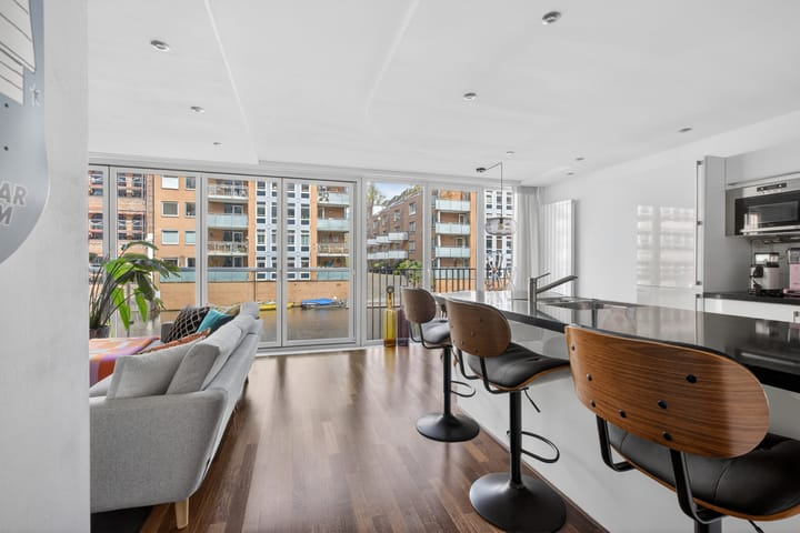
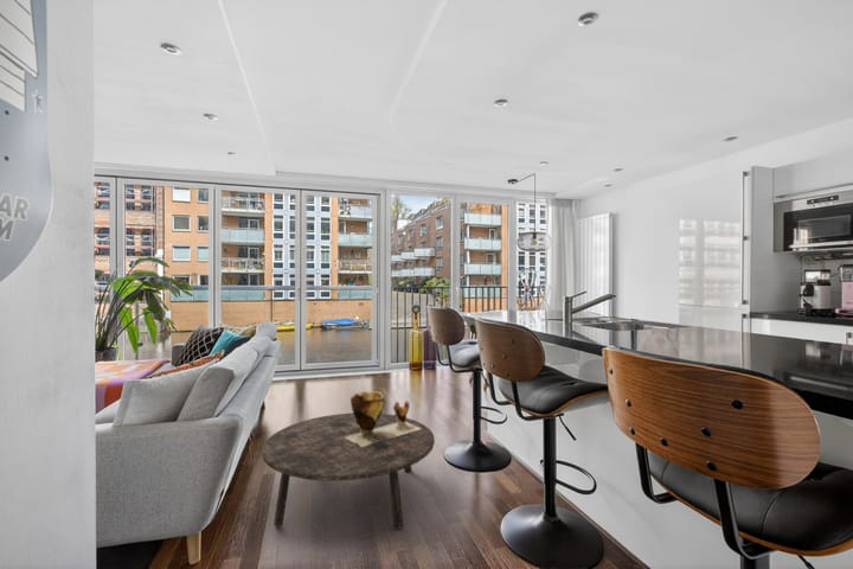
+ clay pot [346,390,421,447]
+ coffee table [261,411,436,531]
